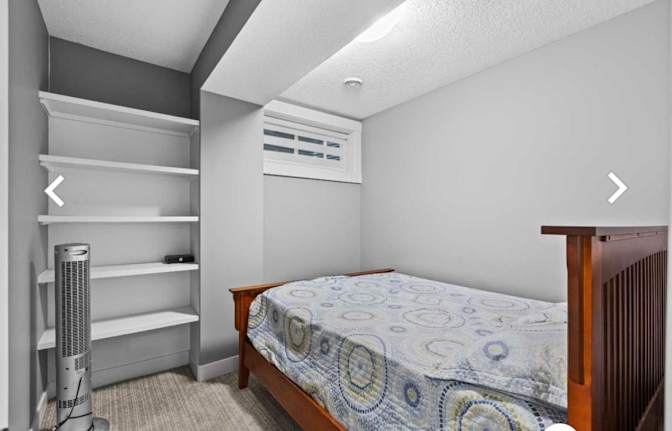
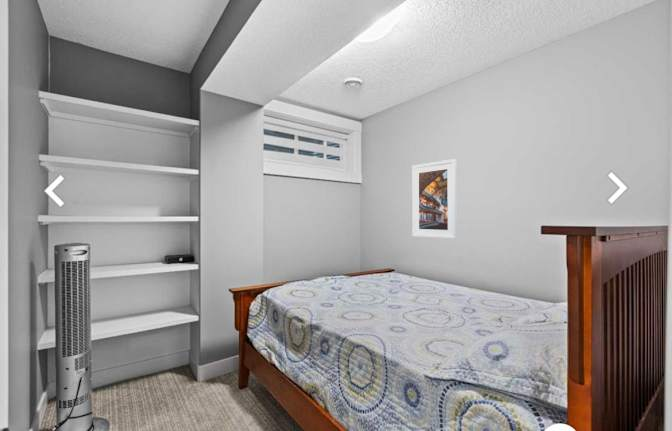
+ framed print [411,158,458,240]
